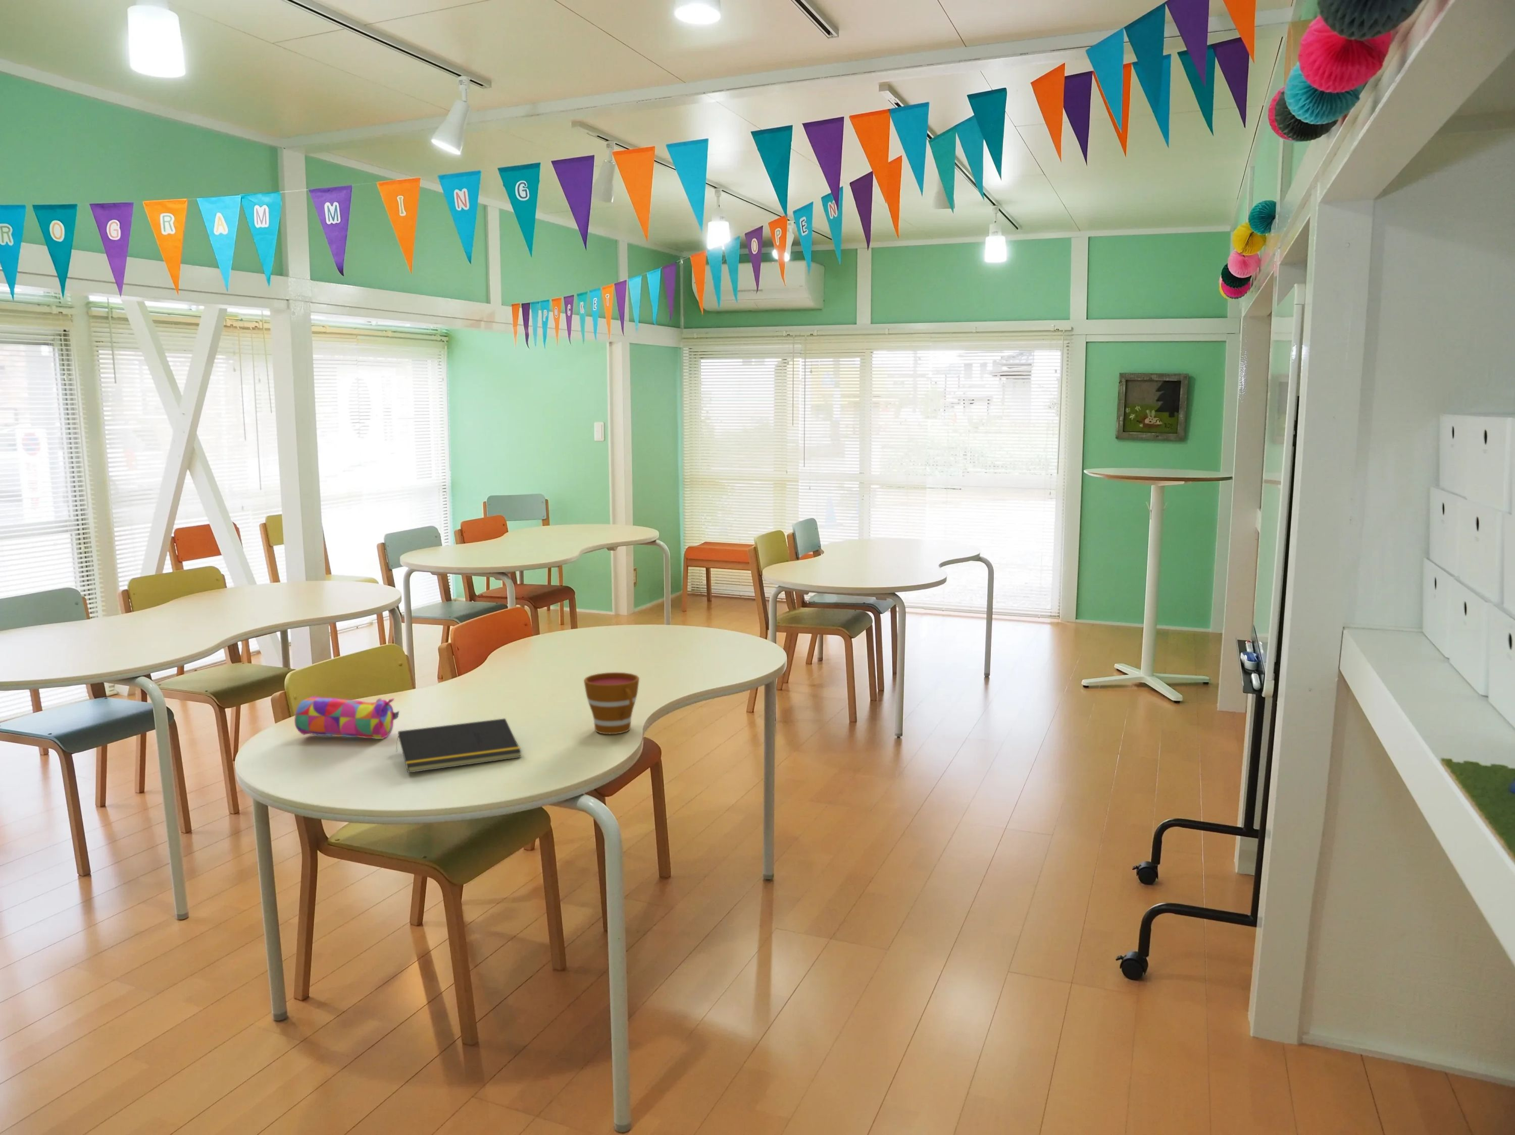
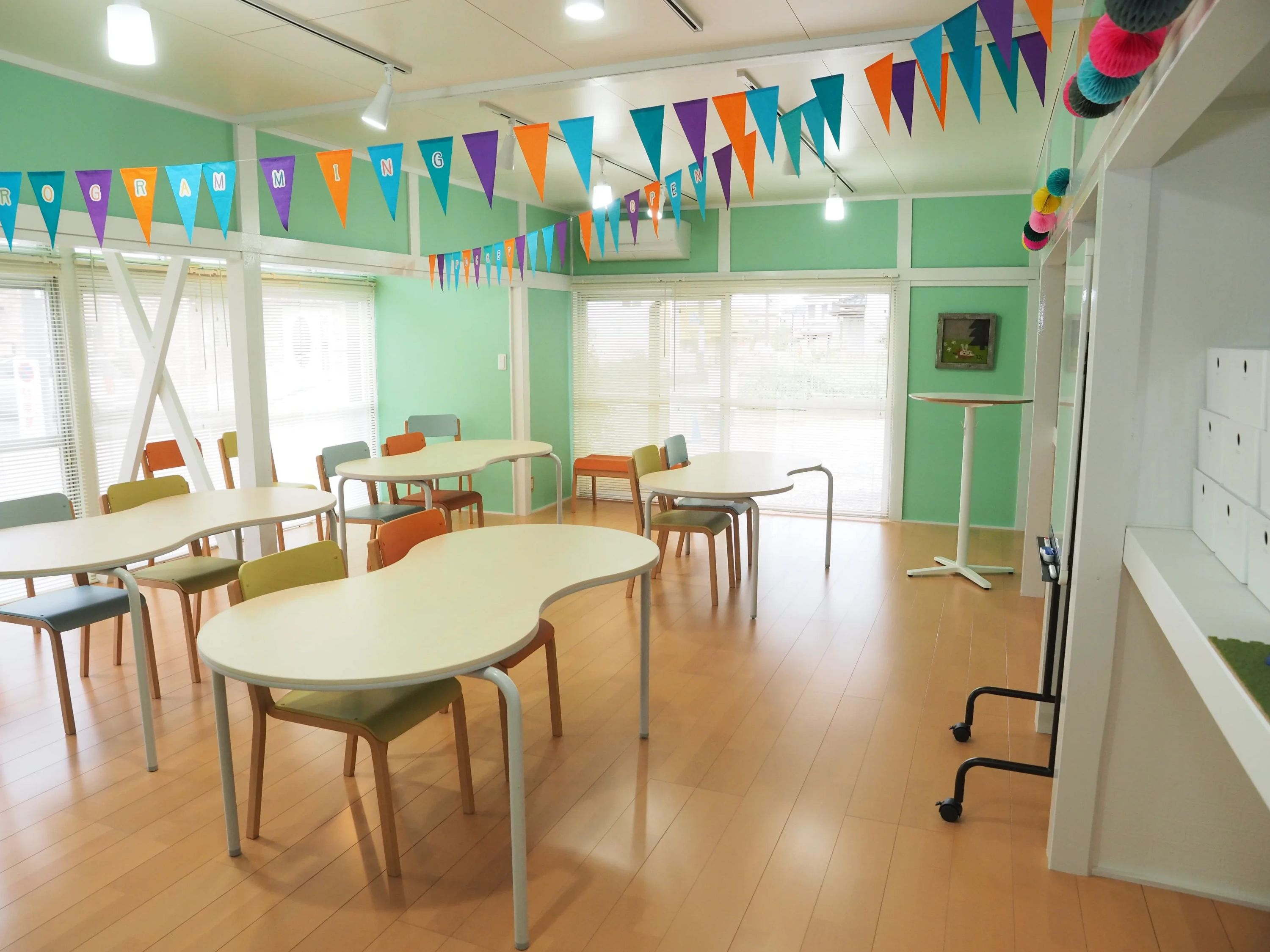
- cup [583,672,639,734]
- pencil case [293,695,400,739]
- notepad [395,718,521,774]
